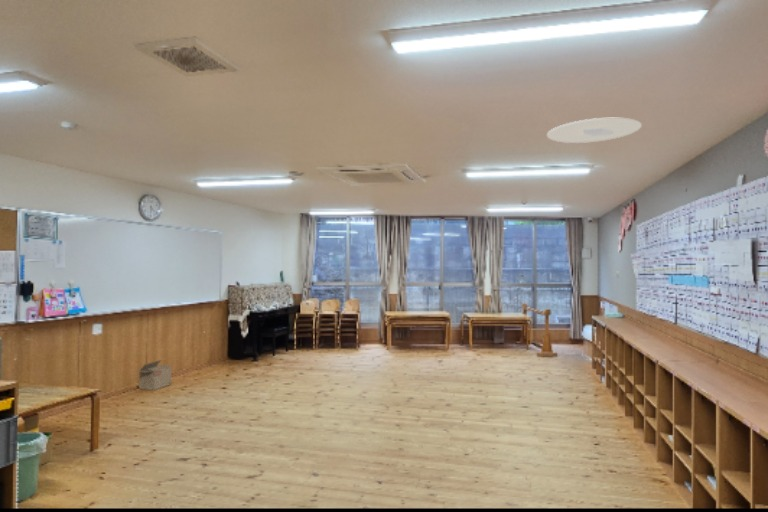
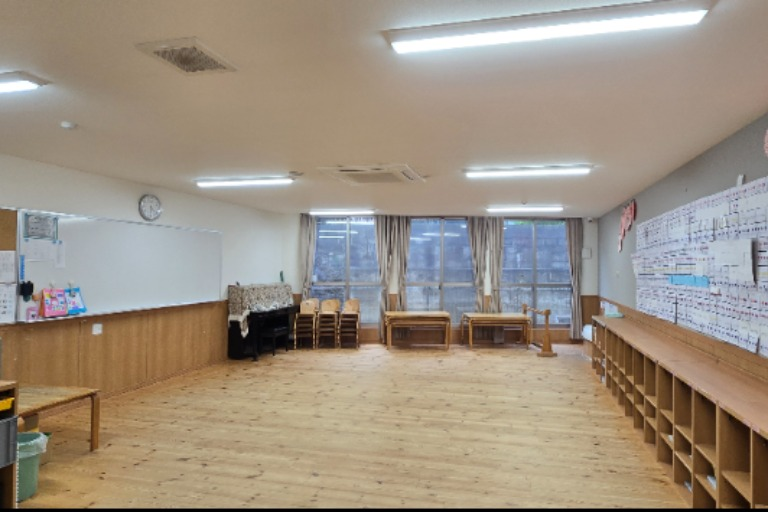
- ceiling light [546,117,643,144]
- cardboard box [133,359,172,391]
